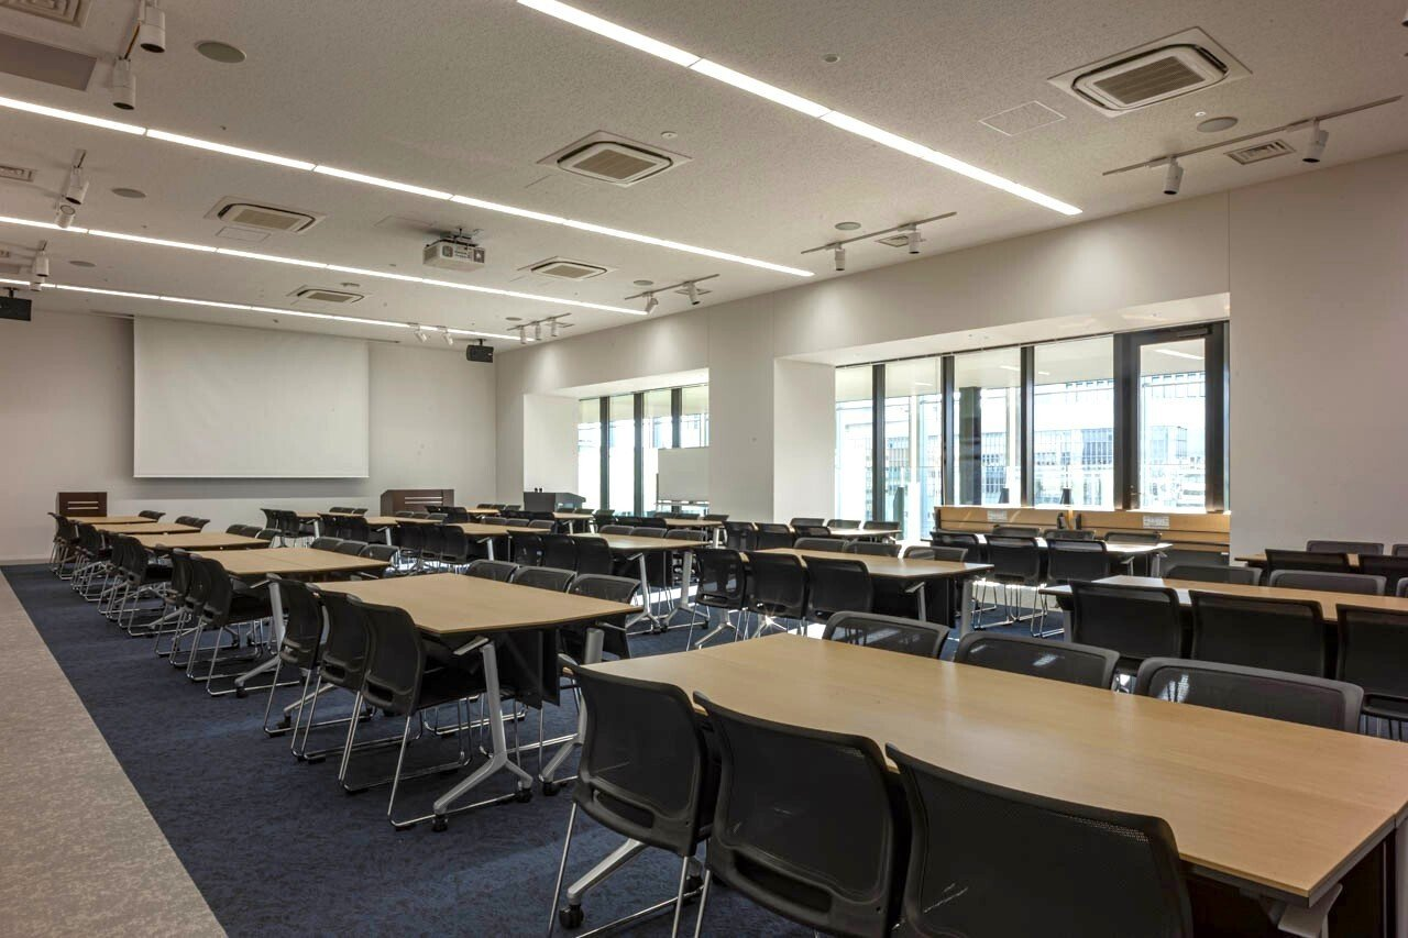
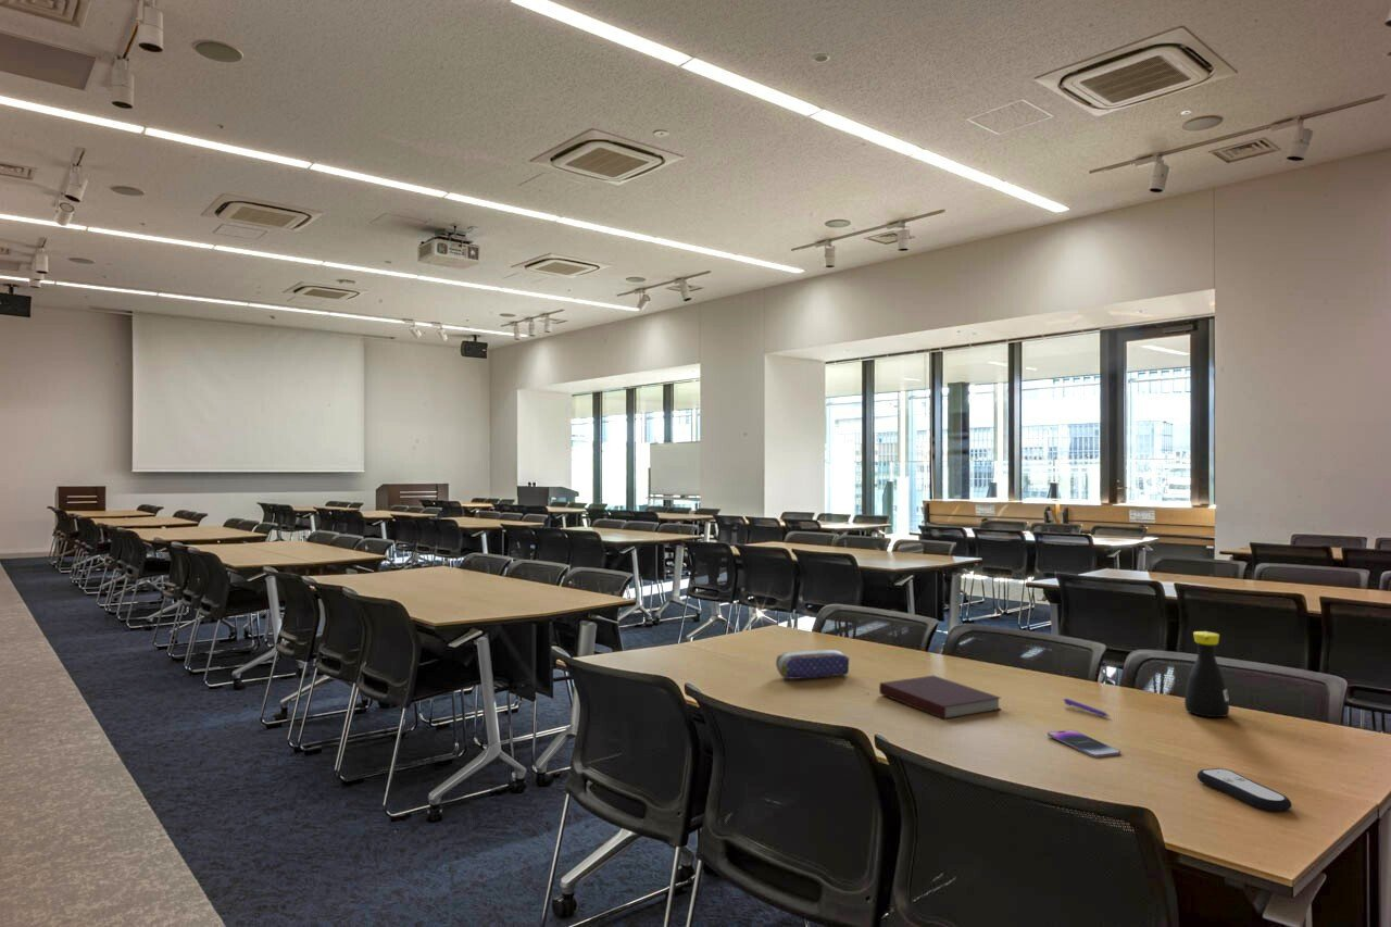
+ pencil case [775,649,850,680]
+ pen [1062,698,1111,717]
+ remote control [1196,767,1293,813]
+ bottle [1183,630,1230,718]
+ smartphone [1047,729,1121,759]
+ notebook [878,675,1002,721]
